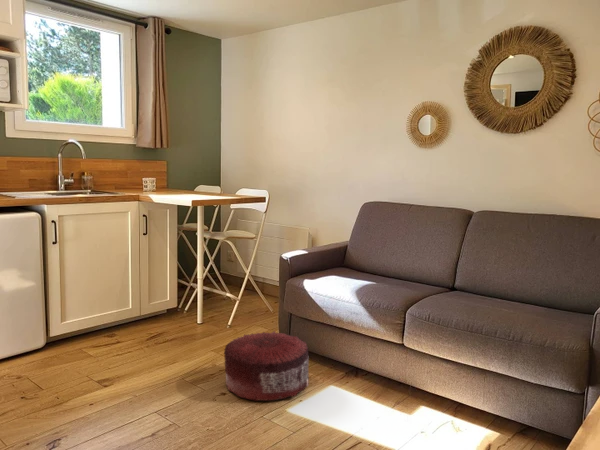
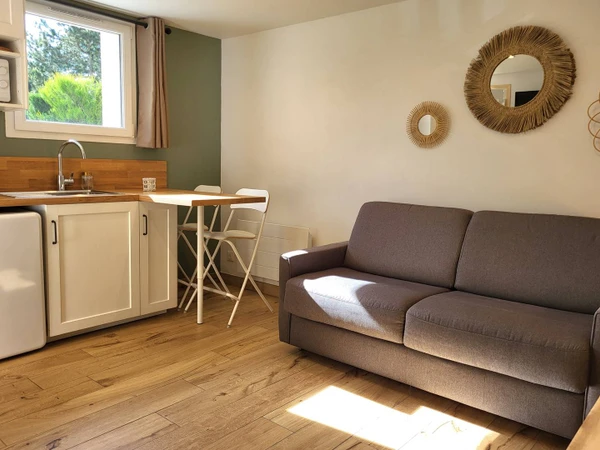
- pouf [223,330,310,402]
